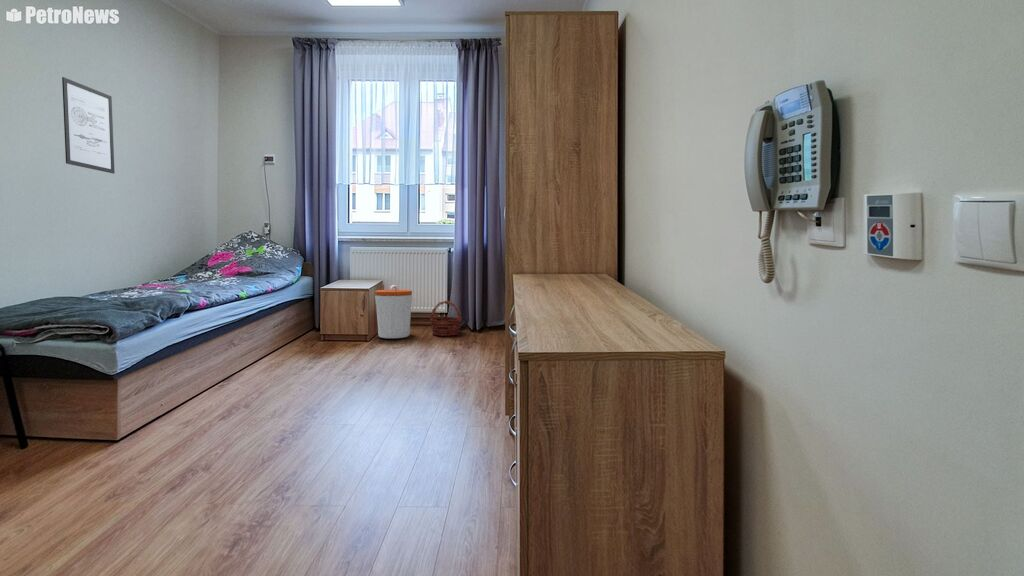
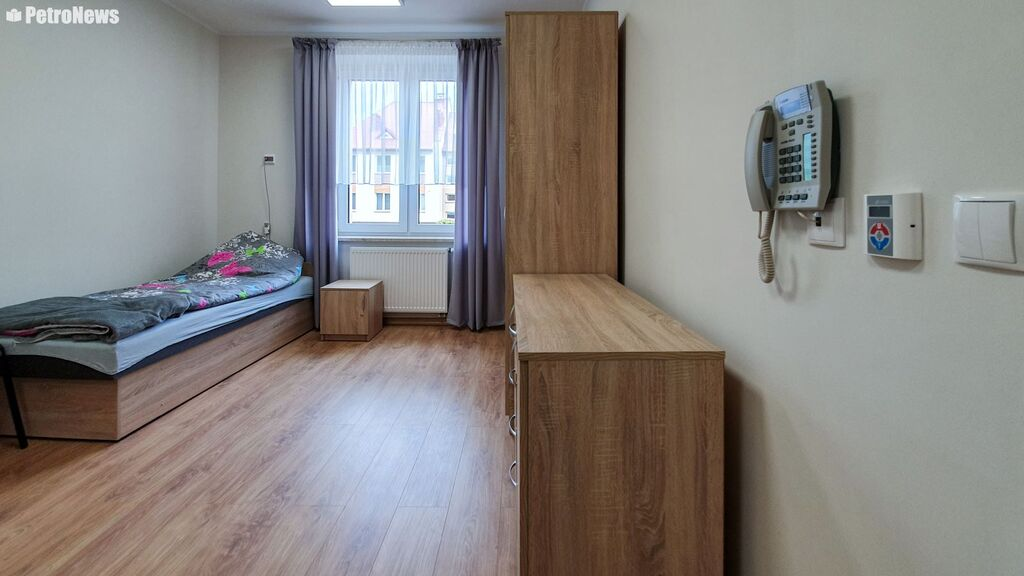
- basket [429,300,463,337]
- trash can [374,284,413,339]
- wall art [61,76,116,175]
